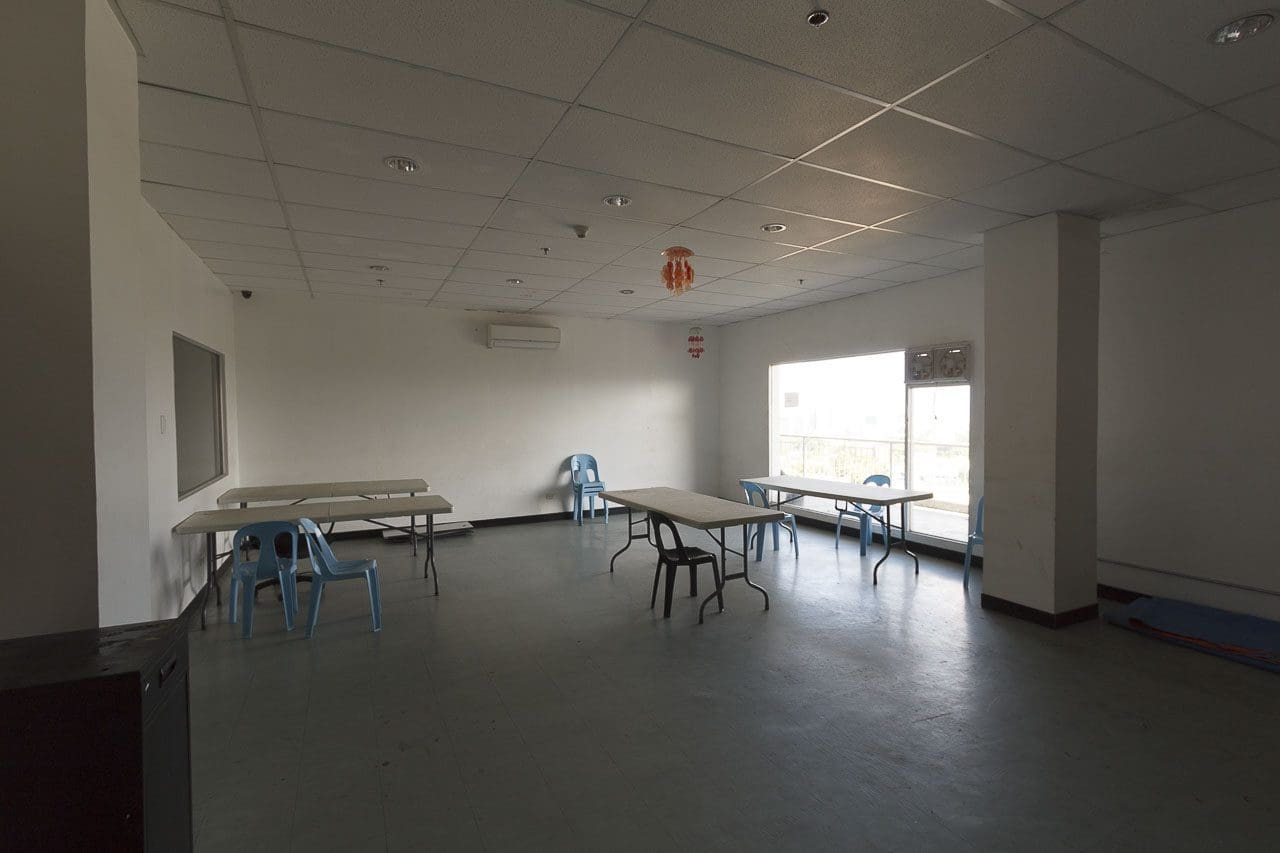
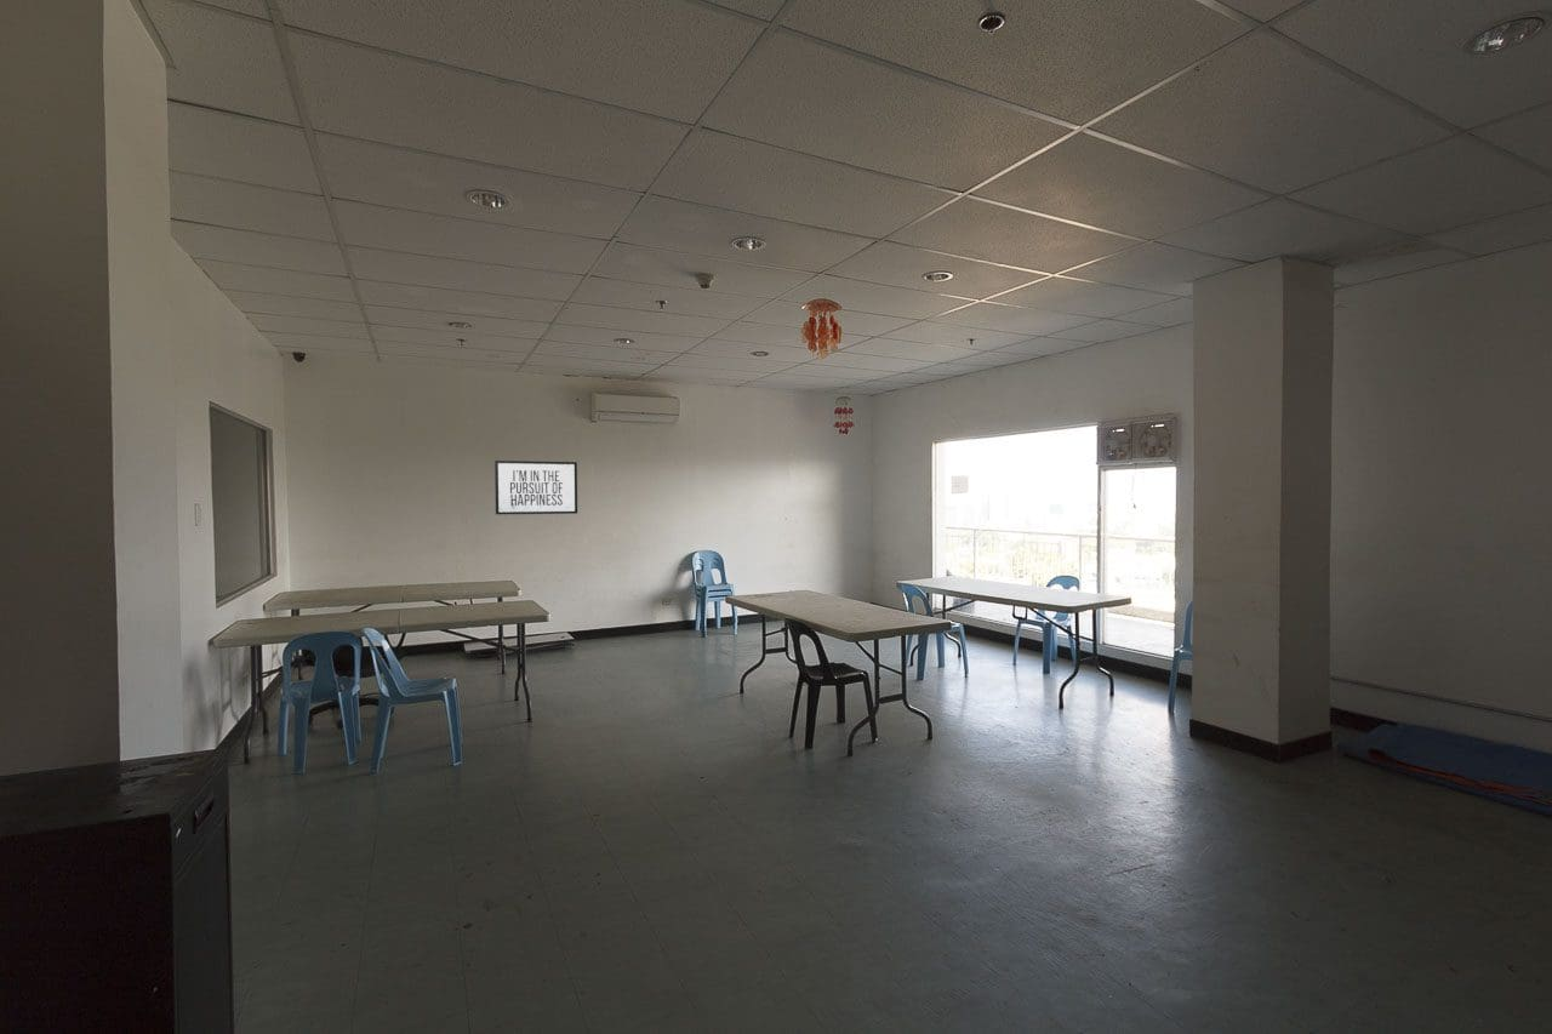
+ mirror [493,459,578,515]
